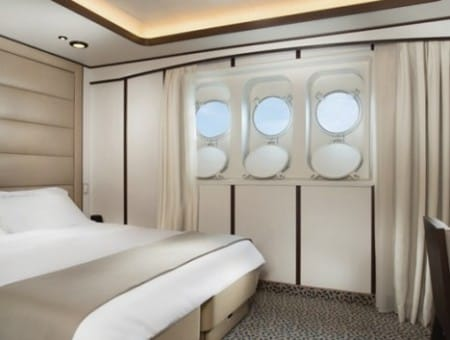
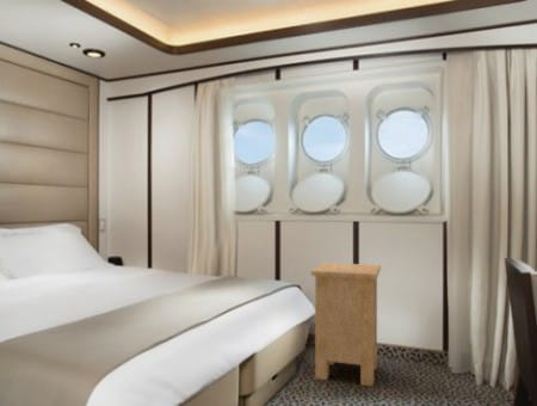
+ nightstand [310,262,382,388]
